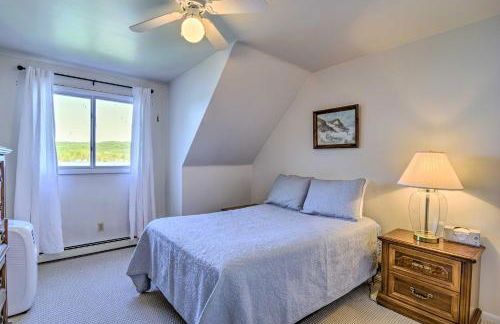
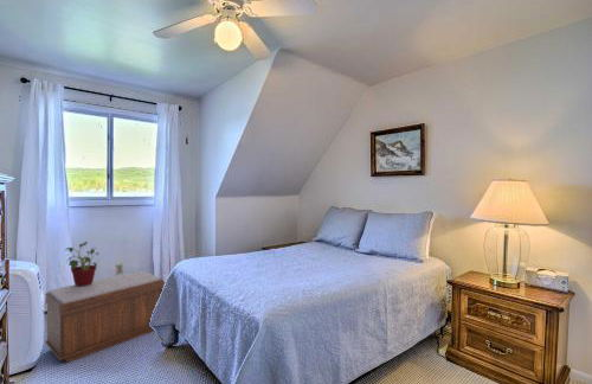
+ bench [44,270,165,364]
+ potted plant [63,241,101,287]
